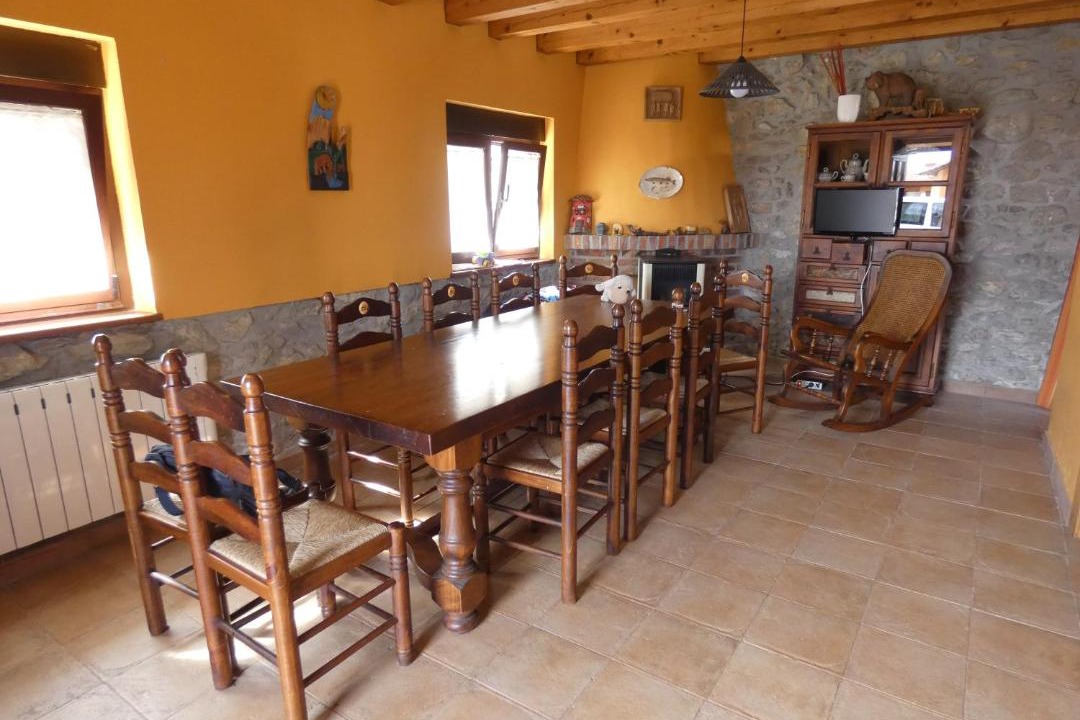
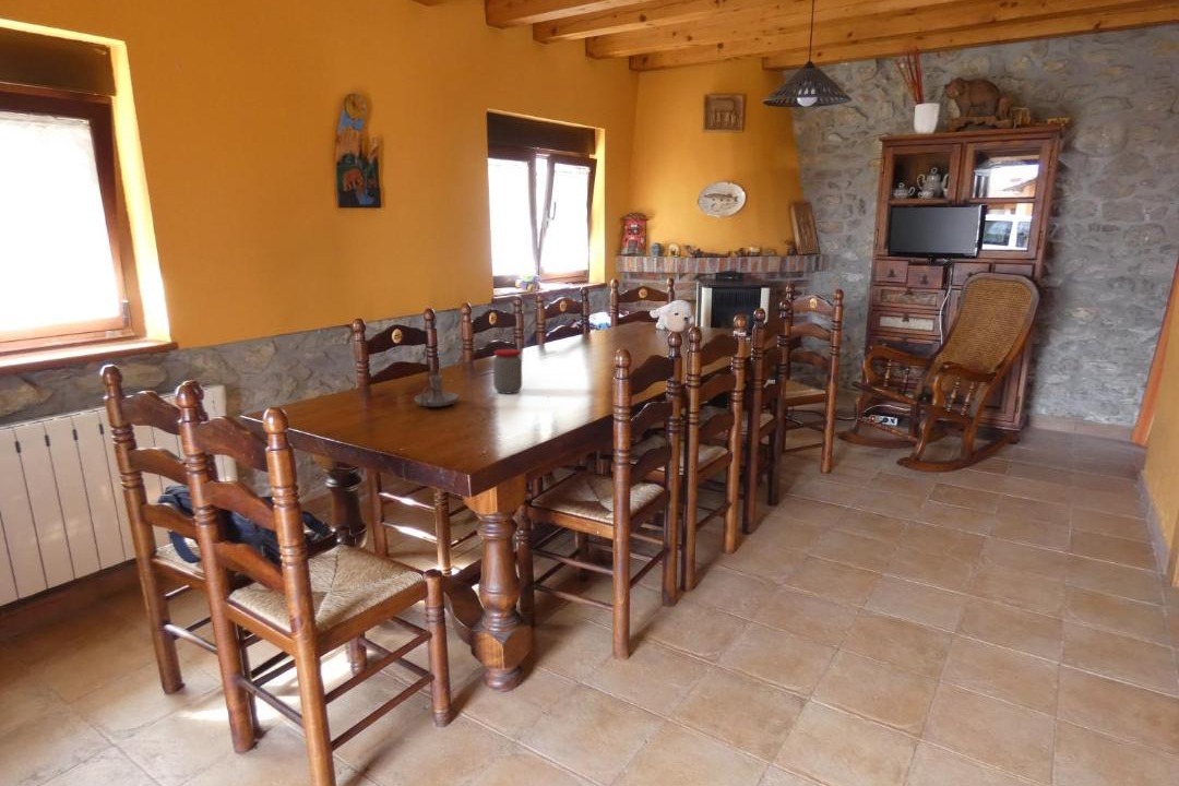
+ candle holder [414,374,460,408]
+ jar [491,348,523,395]
